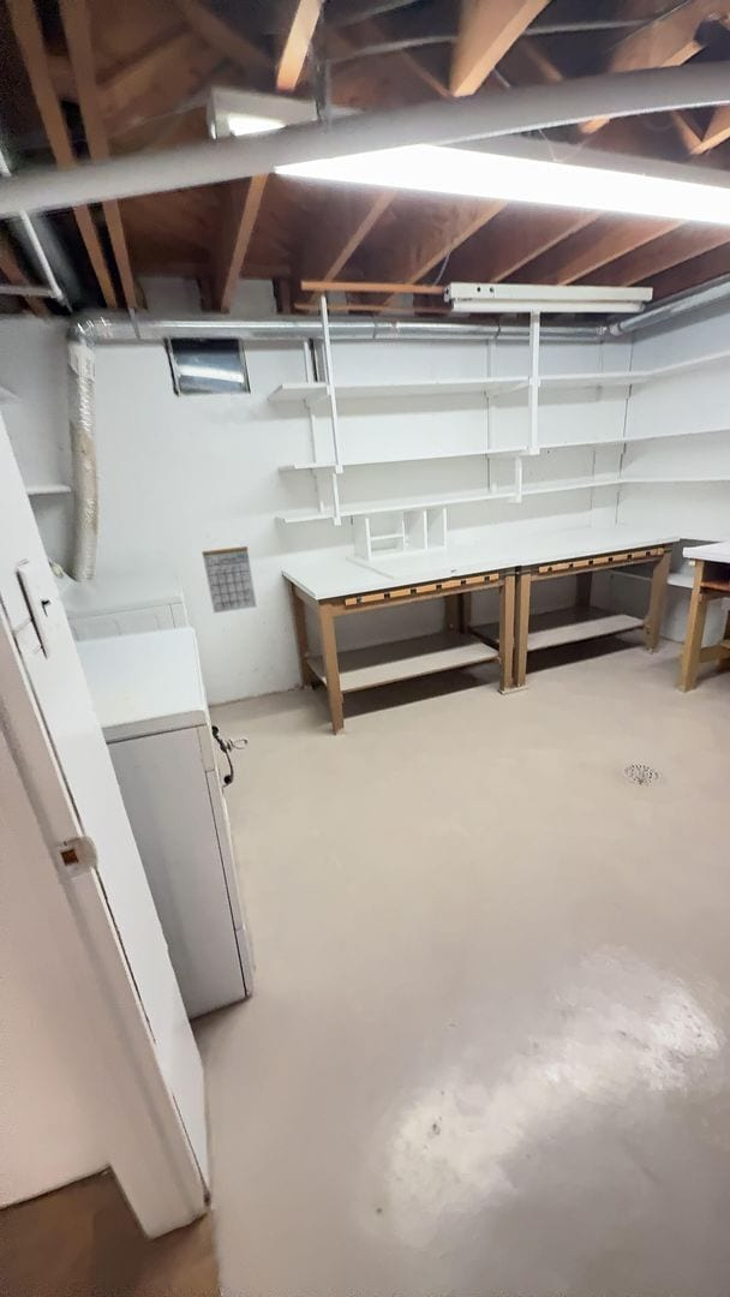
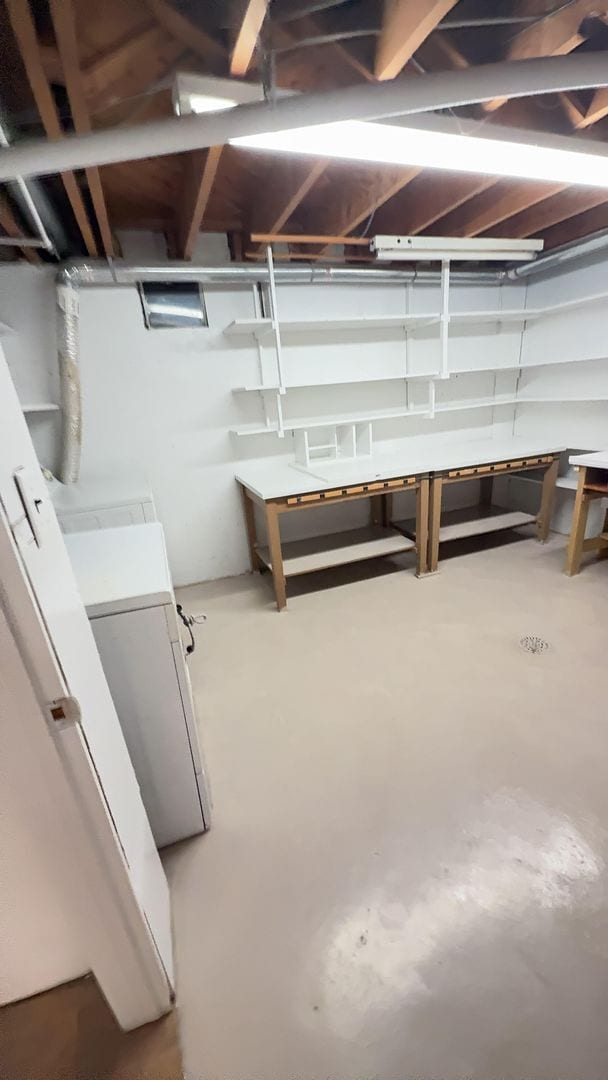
- calendar [201,539,257,614]
